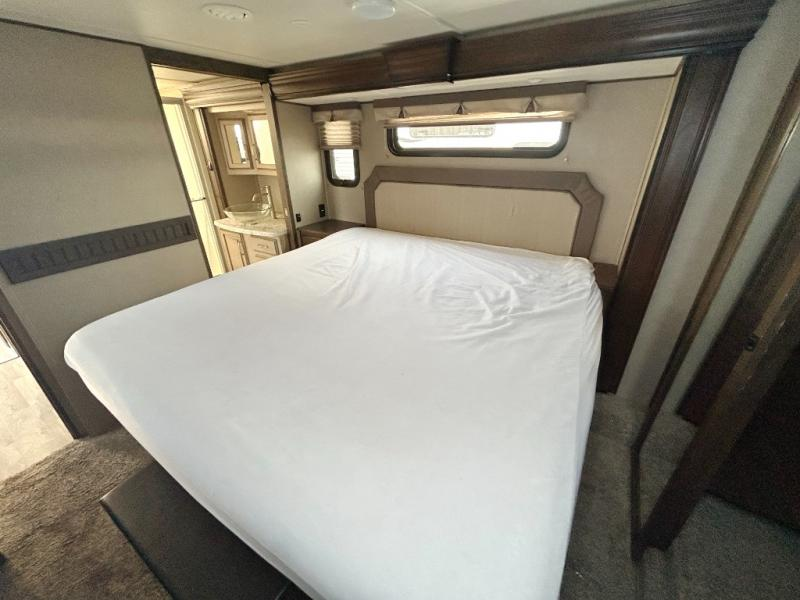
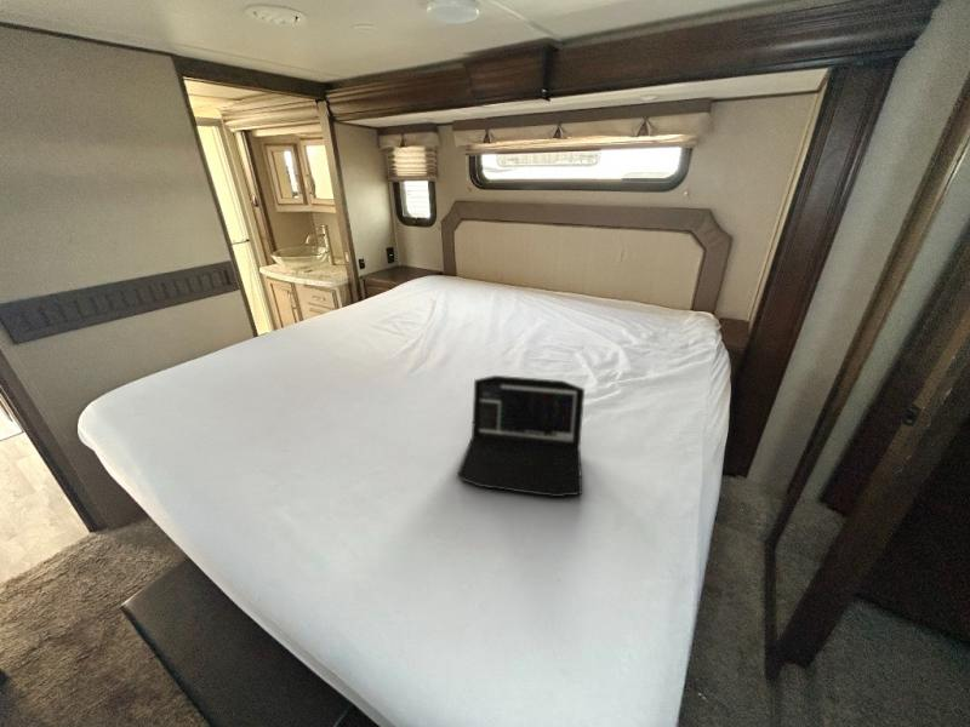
+ laptop [456,374,586,498]
